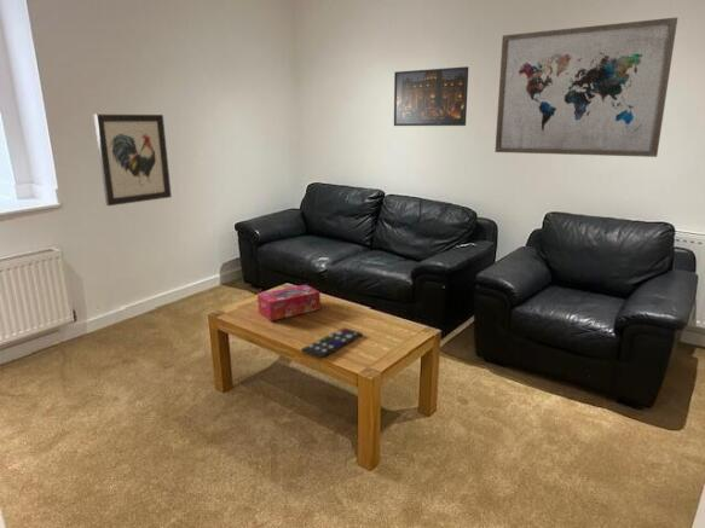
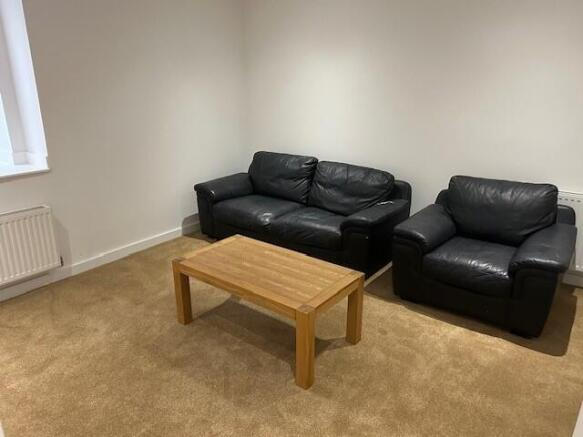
- wall art [493,16,678,158]
- remote control [301,326,364,359]
- wall art [93,114,173,207]
- tissue box [256,284,322,321]
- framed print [393,65,469,127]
